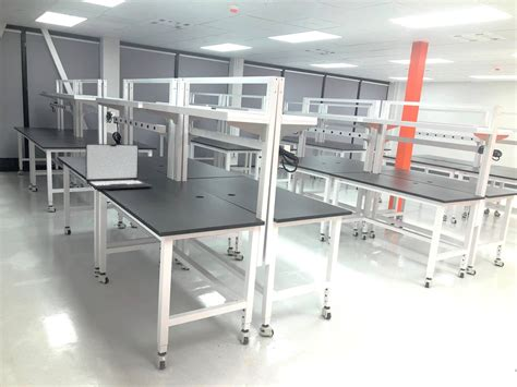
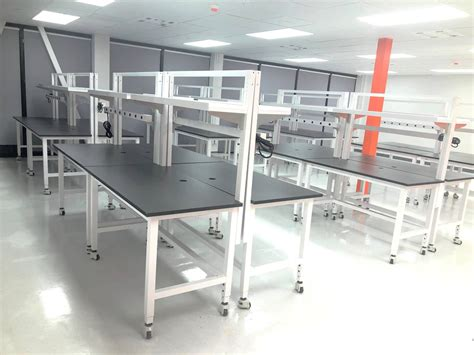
- laptop [85,143,153,191]
